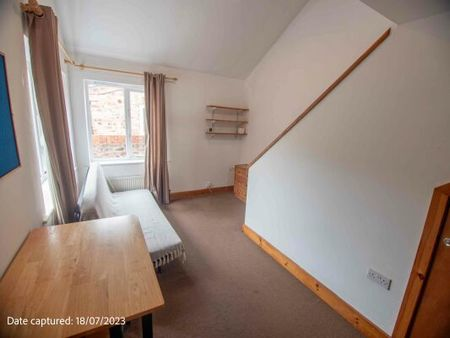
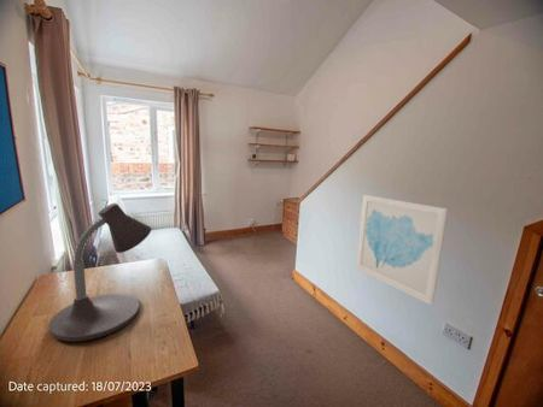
+ desk lamp [48,201,152,342]
+ wall art [355,194,449,307]
